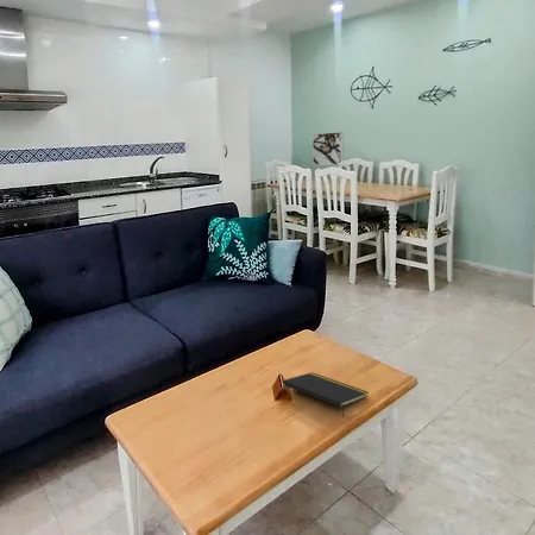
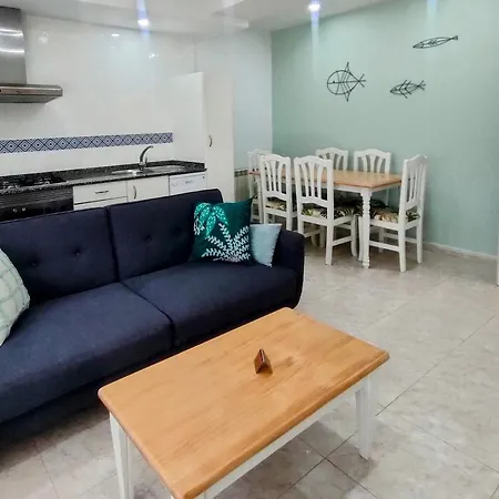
- notepad [281,371,370,418]
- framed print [311,131,344,165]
